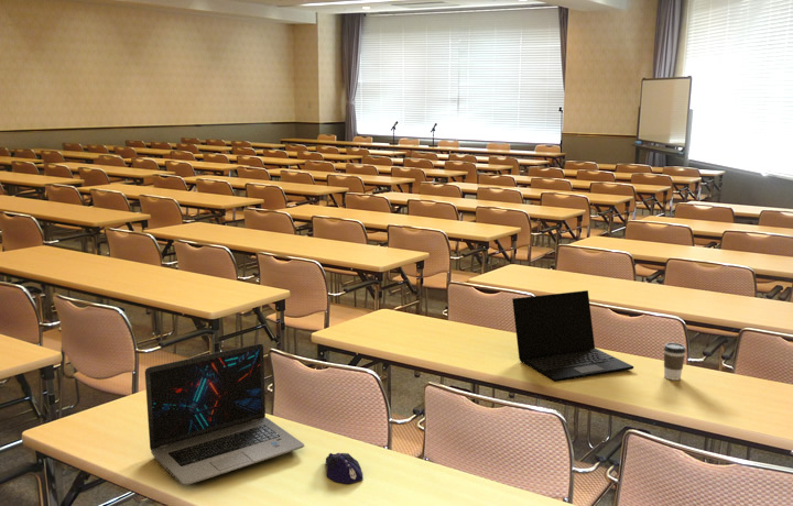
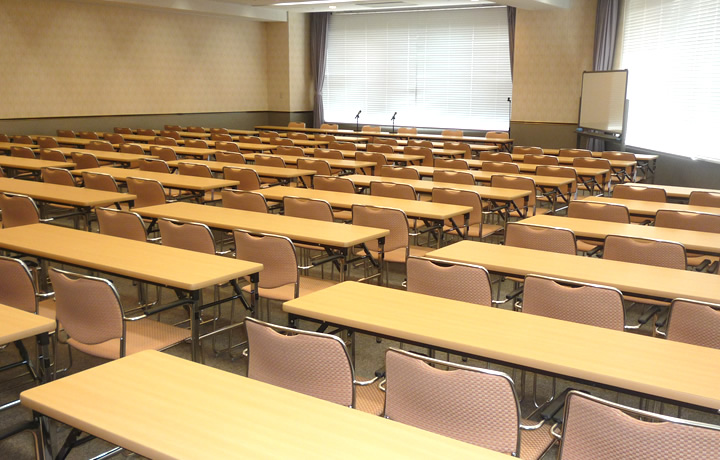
- laptop [511,289,634,383]
- laptop [144,343,305,486]
- coffee cup [663,342,687,382]
- computer mouse [325,452,365,485]
